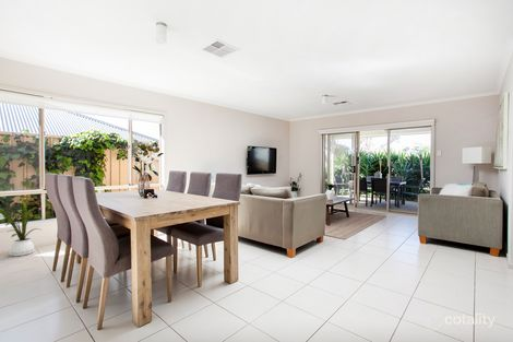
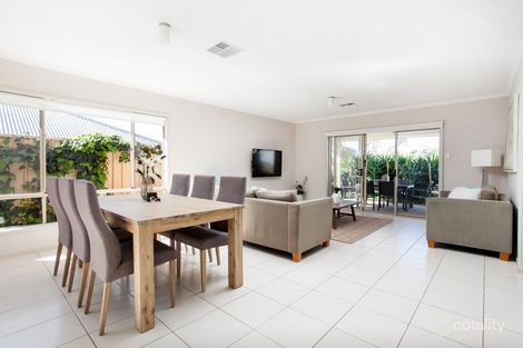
- house plant [0,199,40,257]
